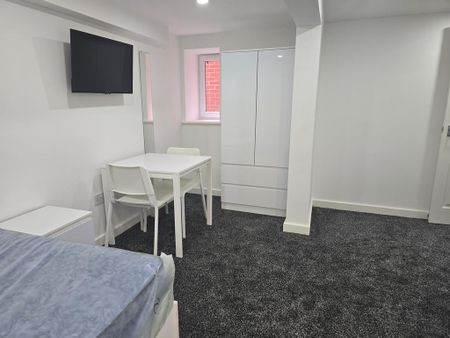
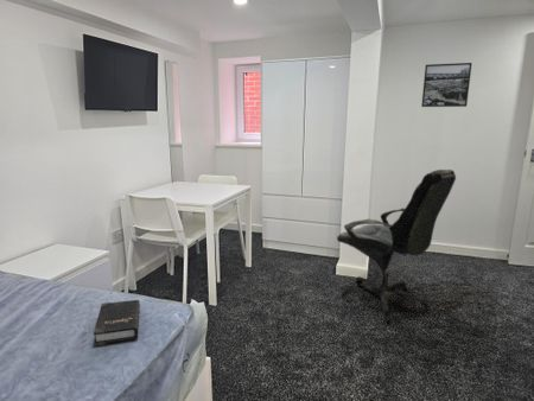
+ hardback book [93,299,141,348]
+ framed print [420,62,473,108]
+ office chair [336,168,457,324]
